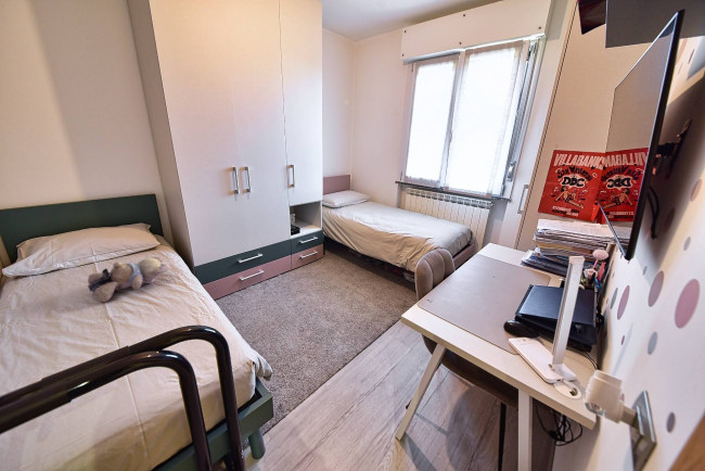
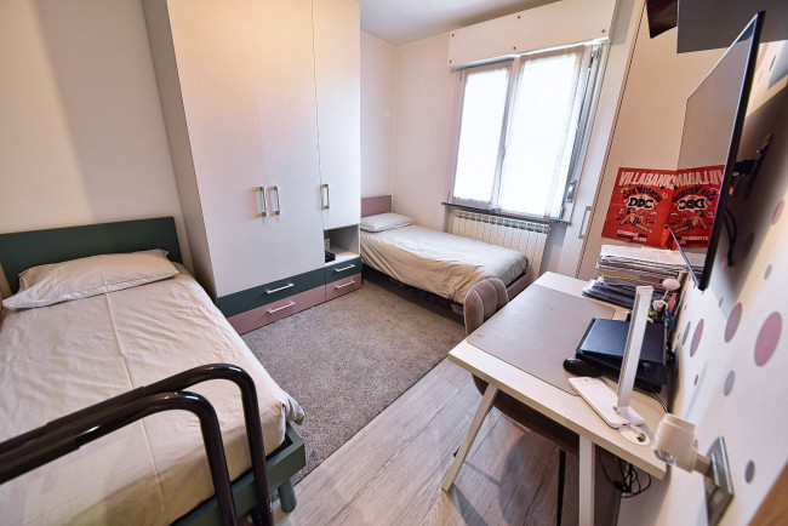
- teddy bear [87,255,169,303]
